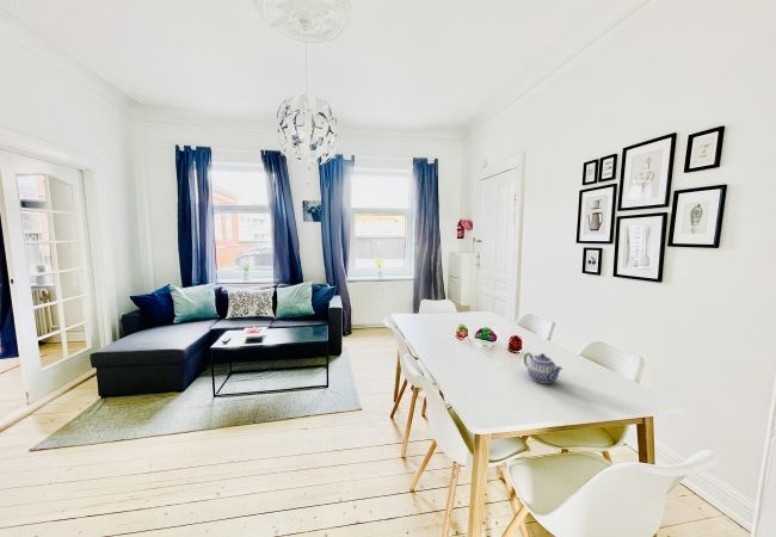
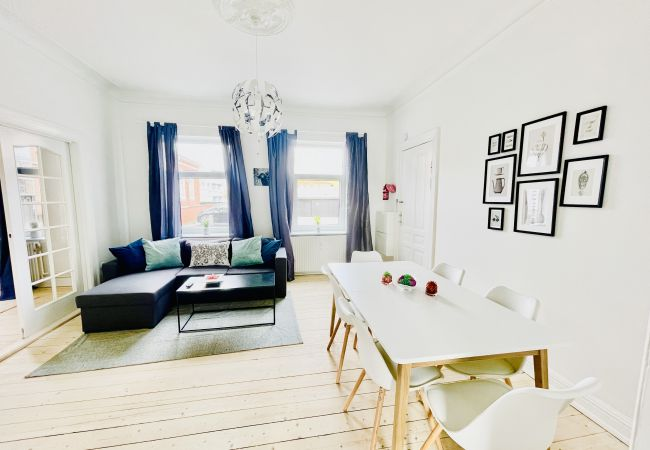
- teapot [523,352,563,384]
